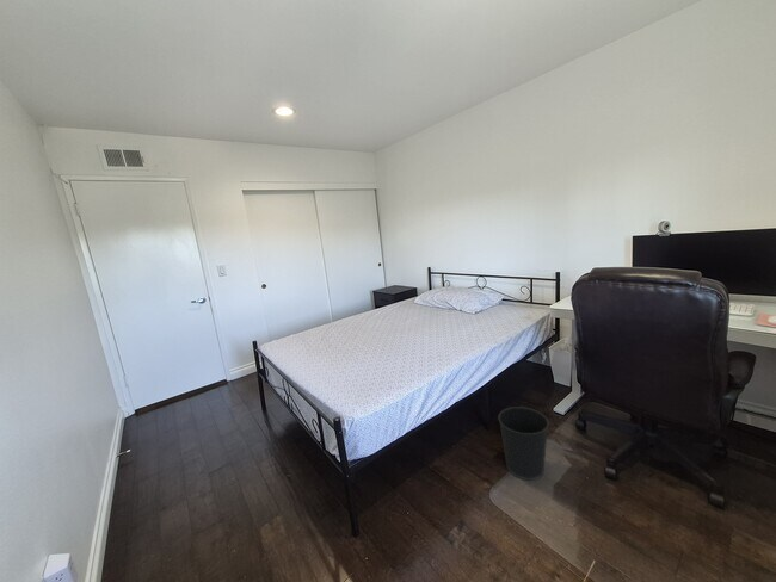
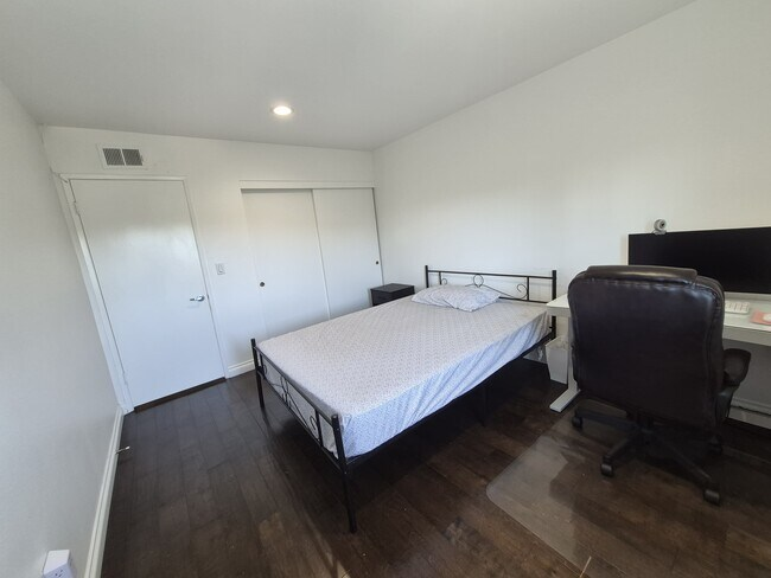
- wastebasket [497,405,550,481]
